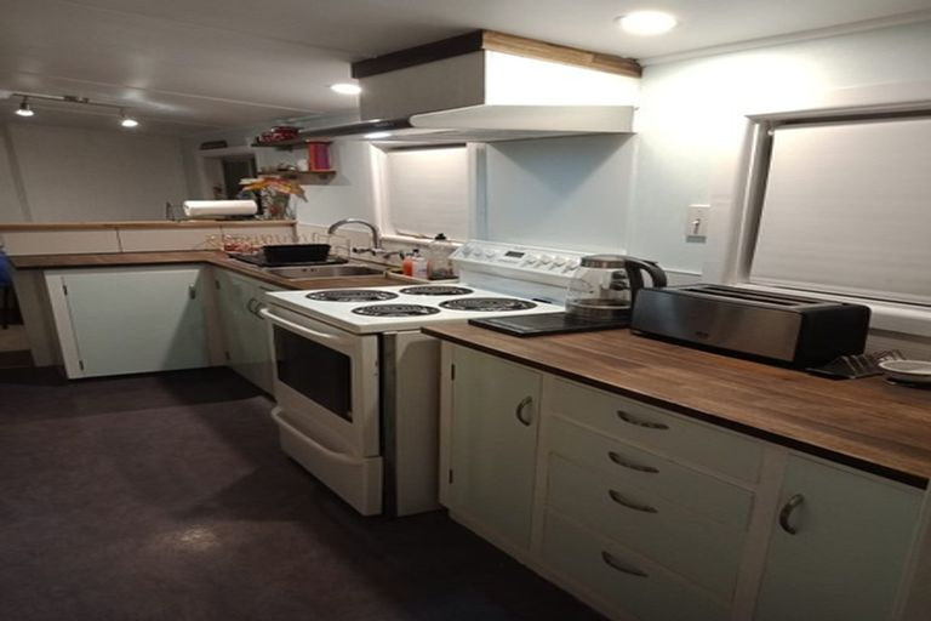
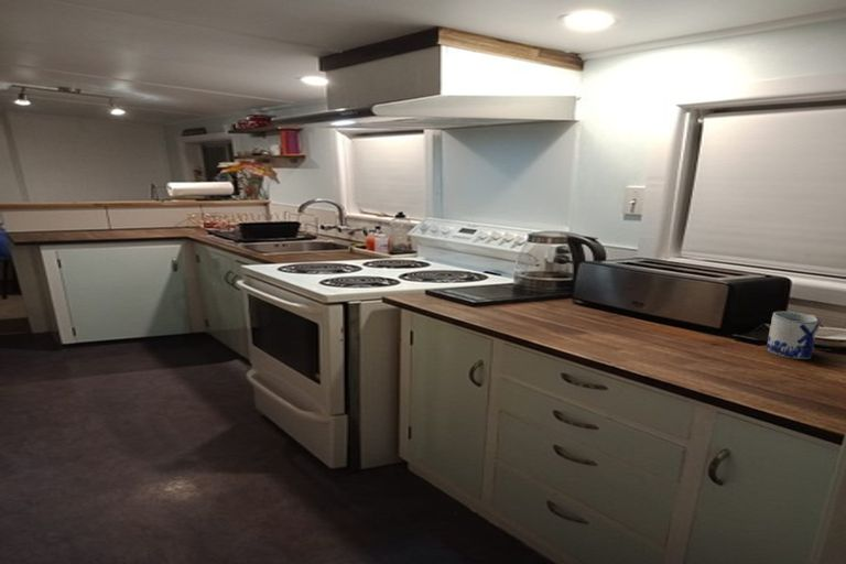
+ mug [766,311,821,360]
